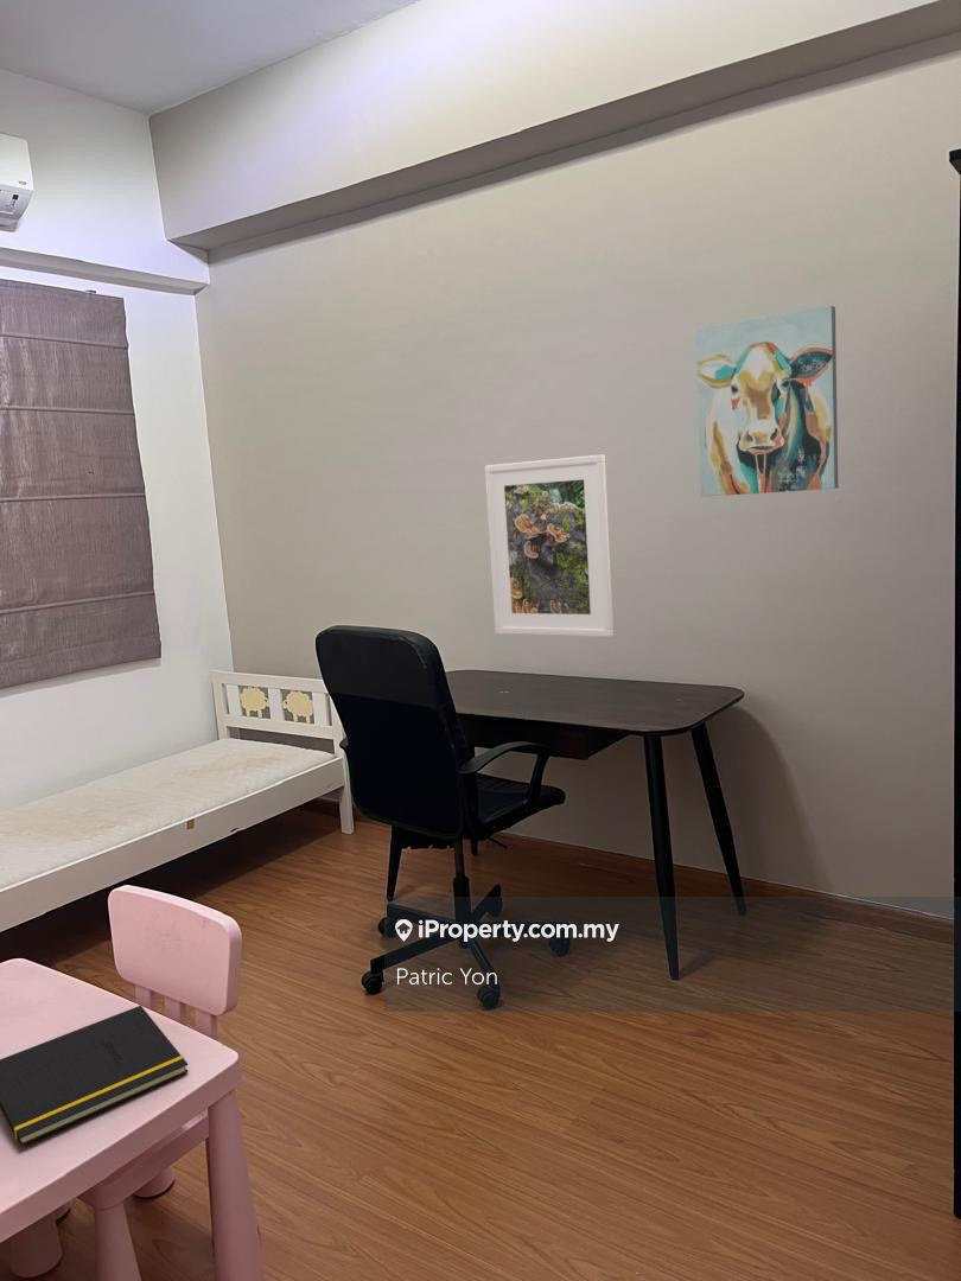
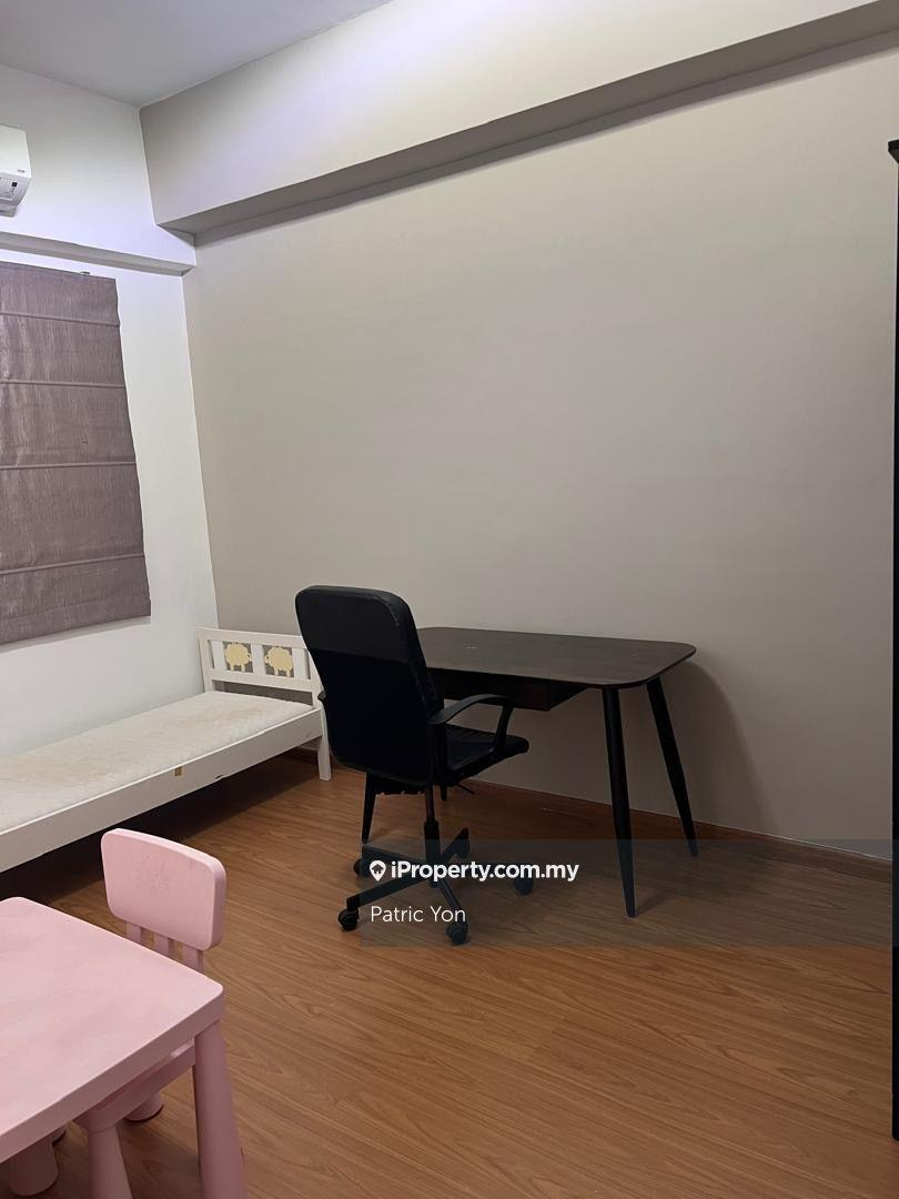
- notepad [0,1005,189,1147]
- wall art [694,305,839,498]
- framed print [484,453,615,638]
